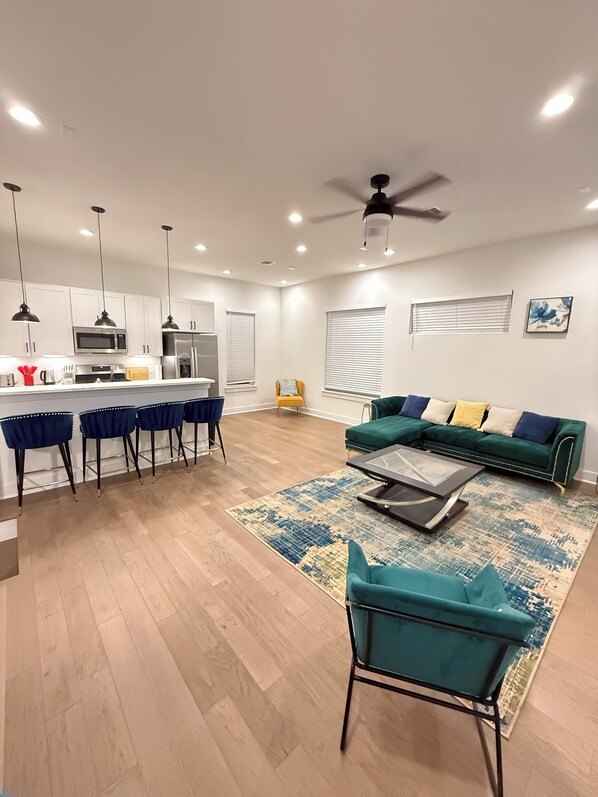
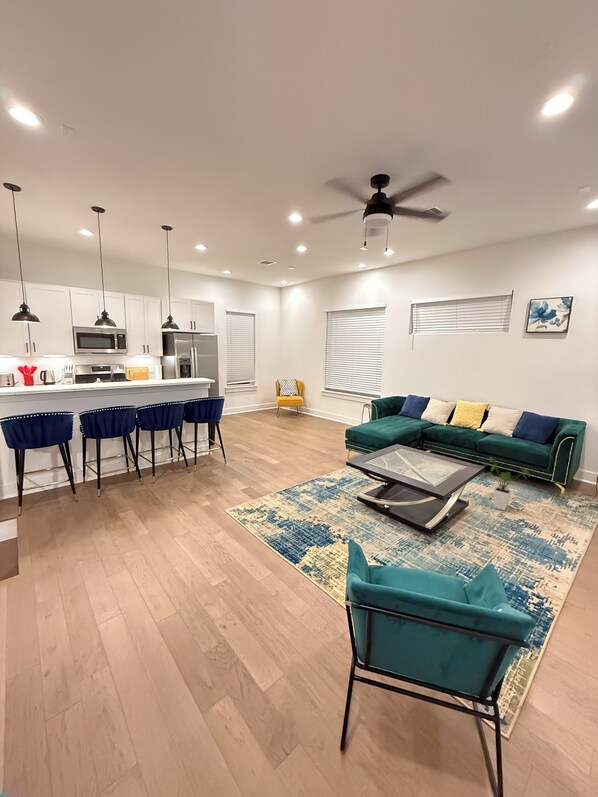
+ house plant [482,456,531,511]
